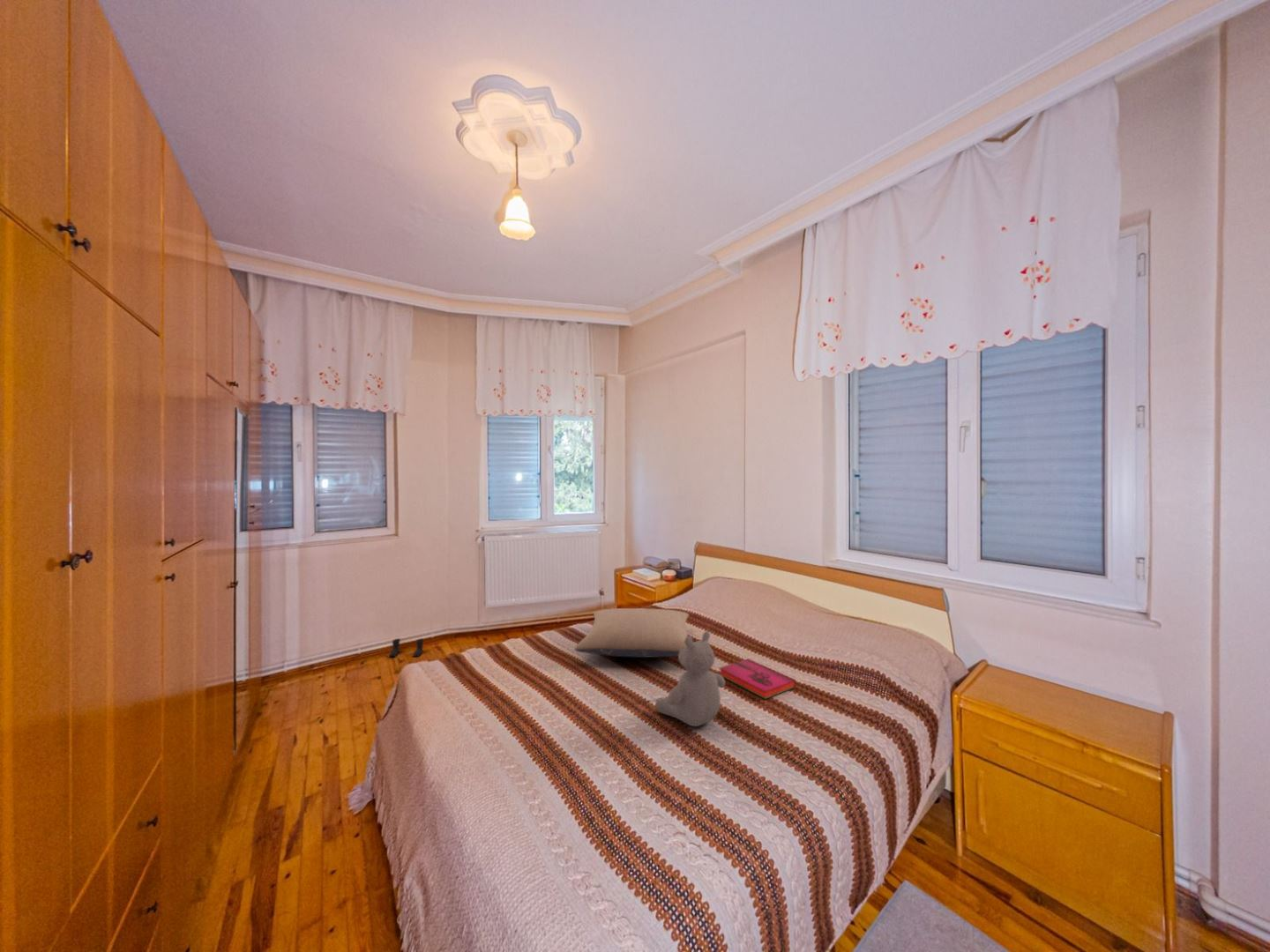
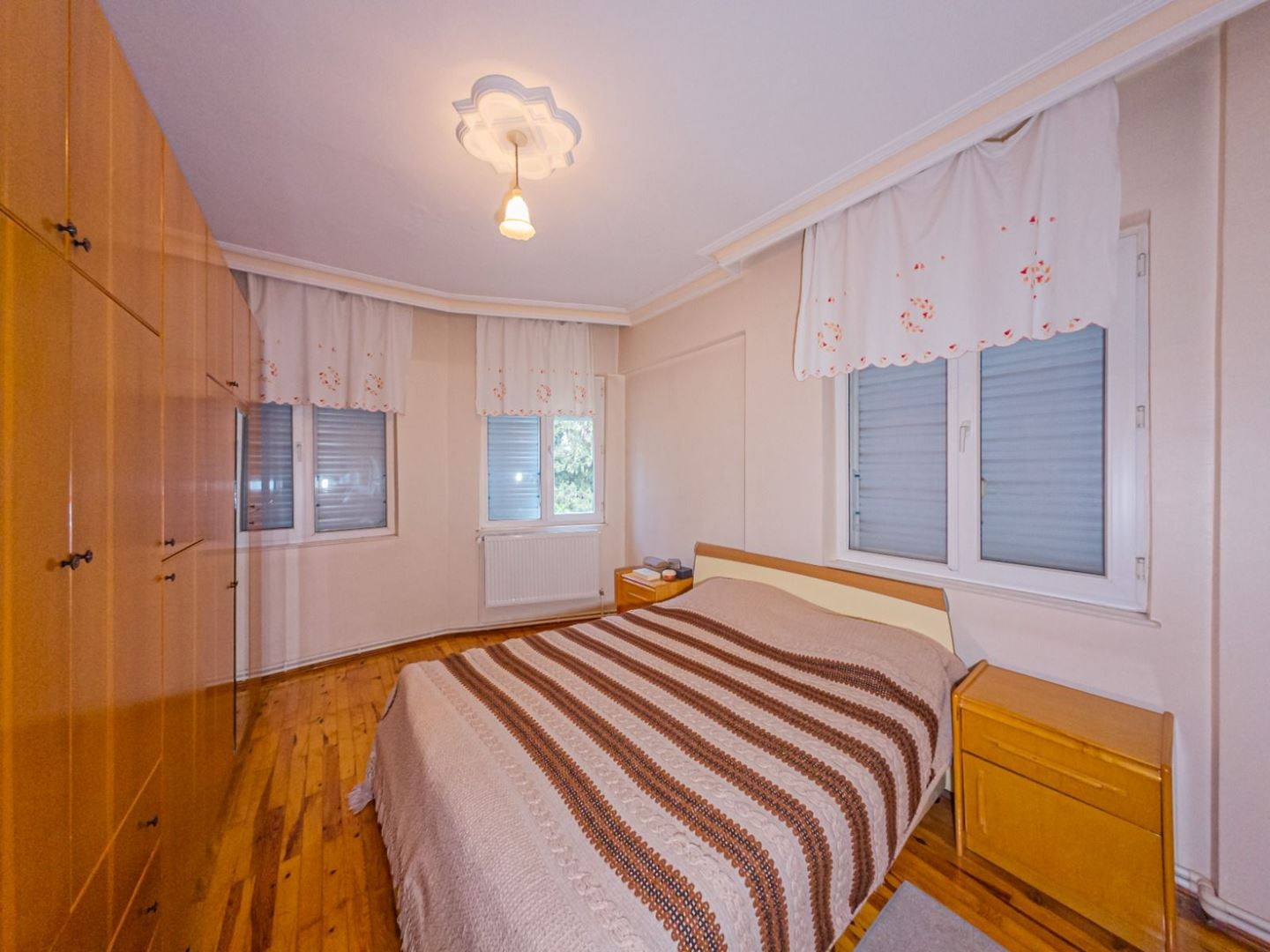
- hardback book [719,658,796,700]
- boots [388,637,425,658]
- pillow [574,607,690,658]
- teddy bear [654,630,726,727]
